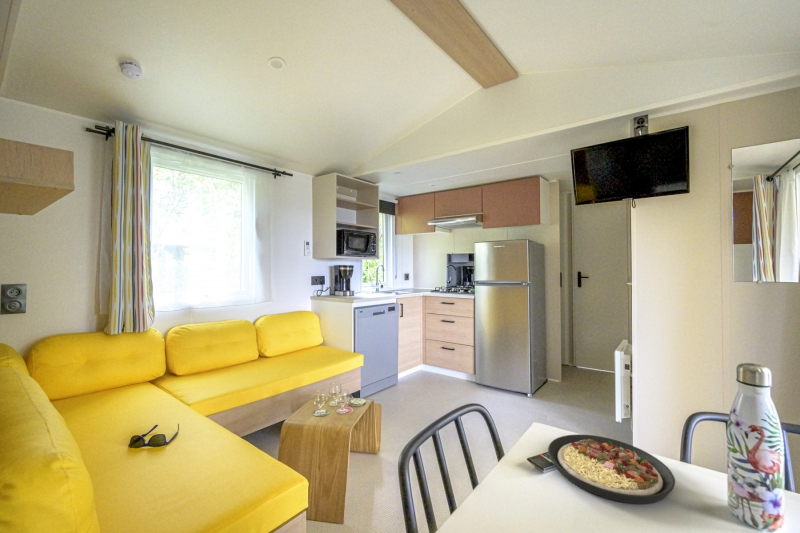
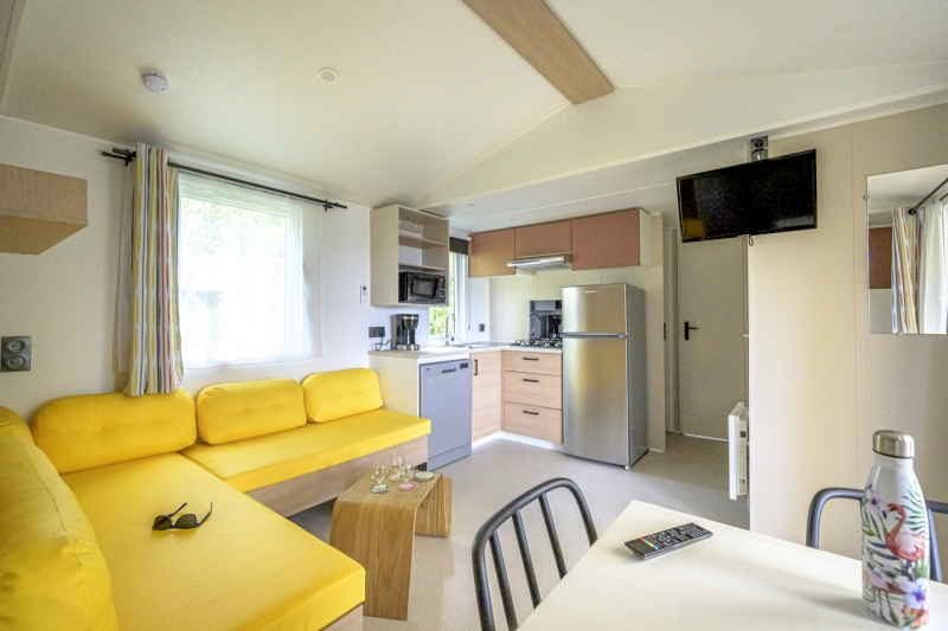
- plate [547,433,676,505]
